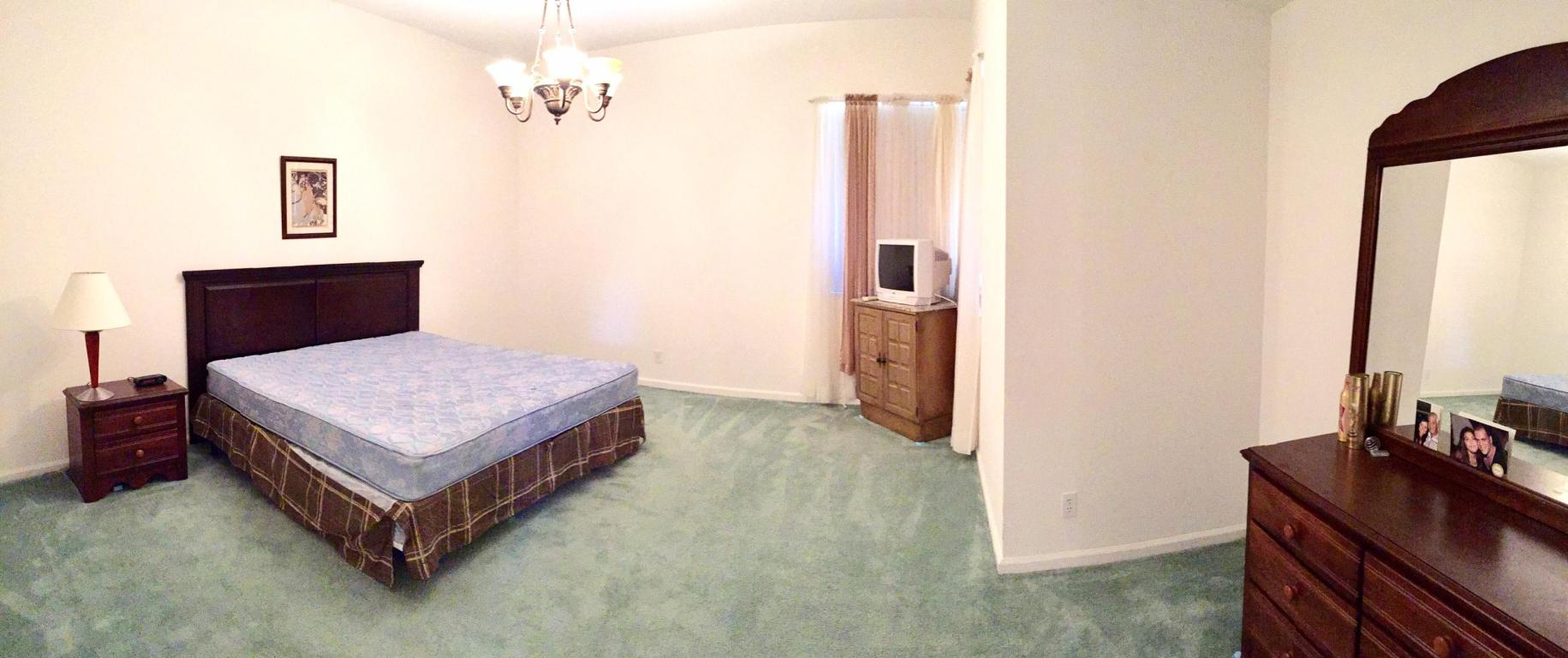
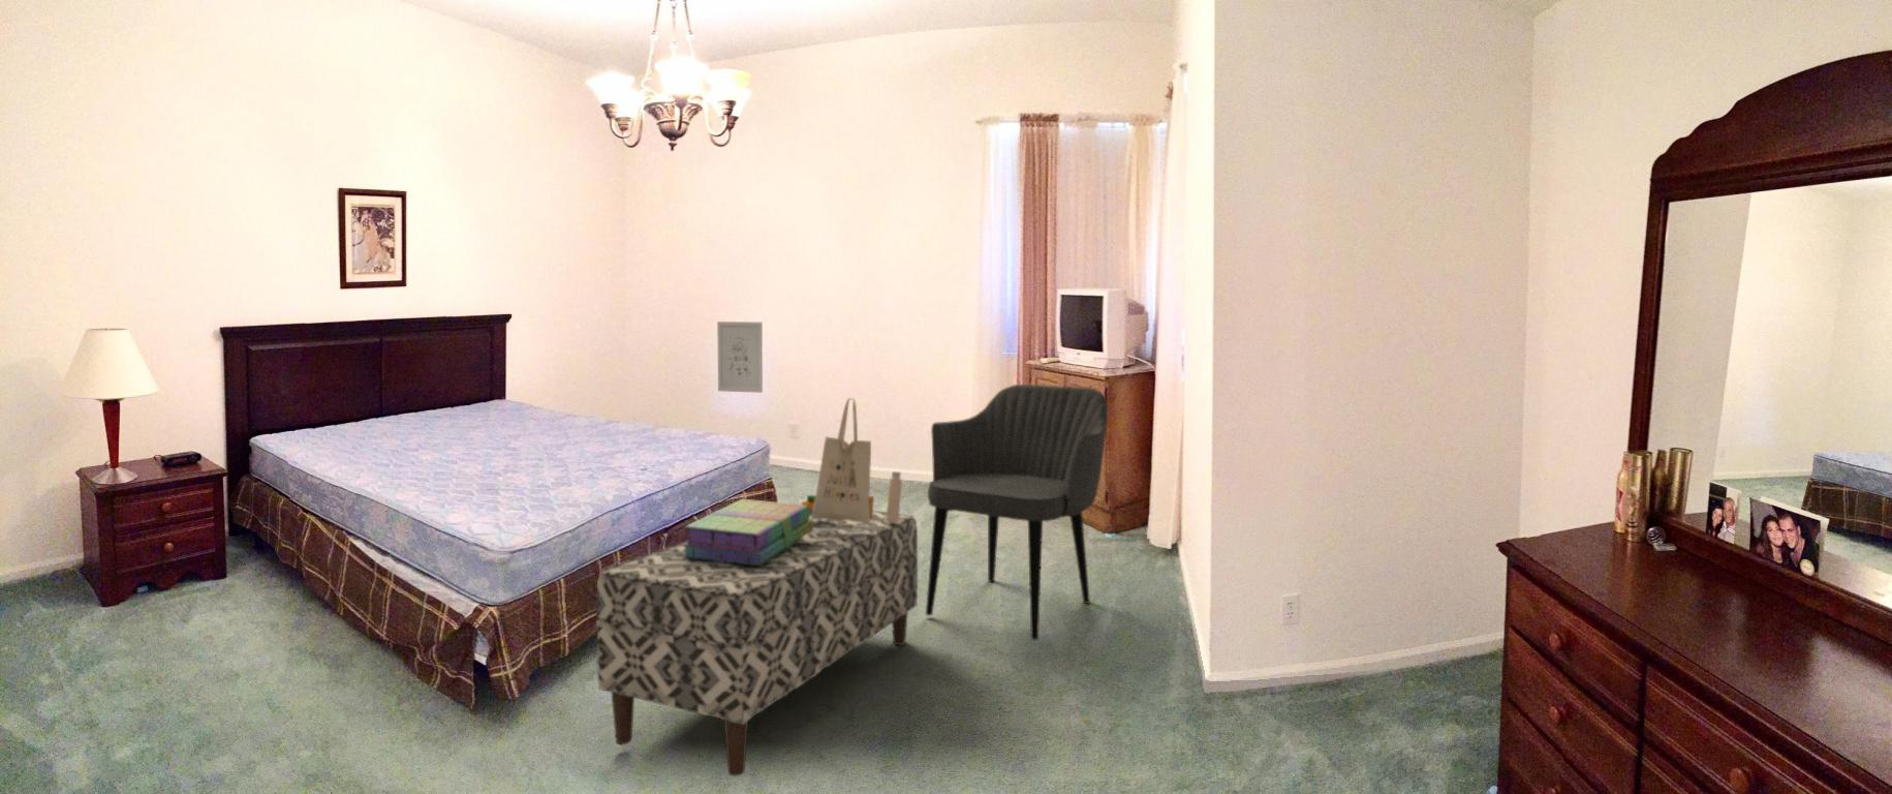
+ wall art [716,321,764,393]
+ tote bag [801,397,903,525]
+ armchair [924,384,1109,641]
+ stack of books [682,498,813,566]
+ bench [595,509,918,777]
